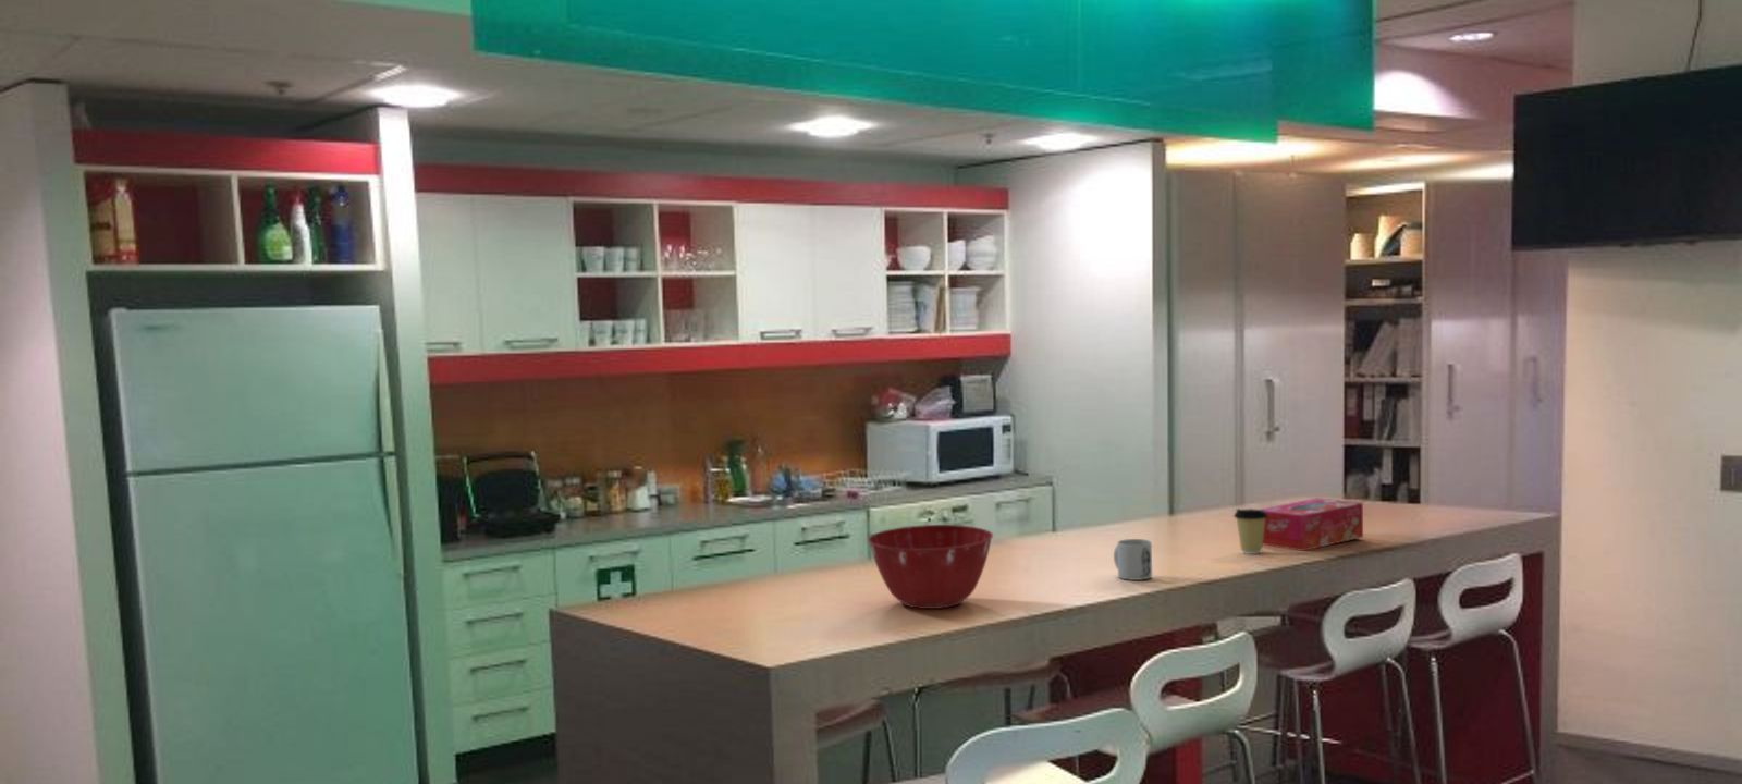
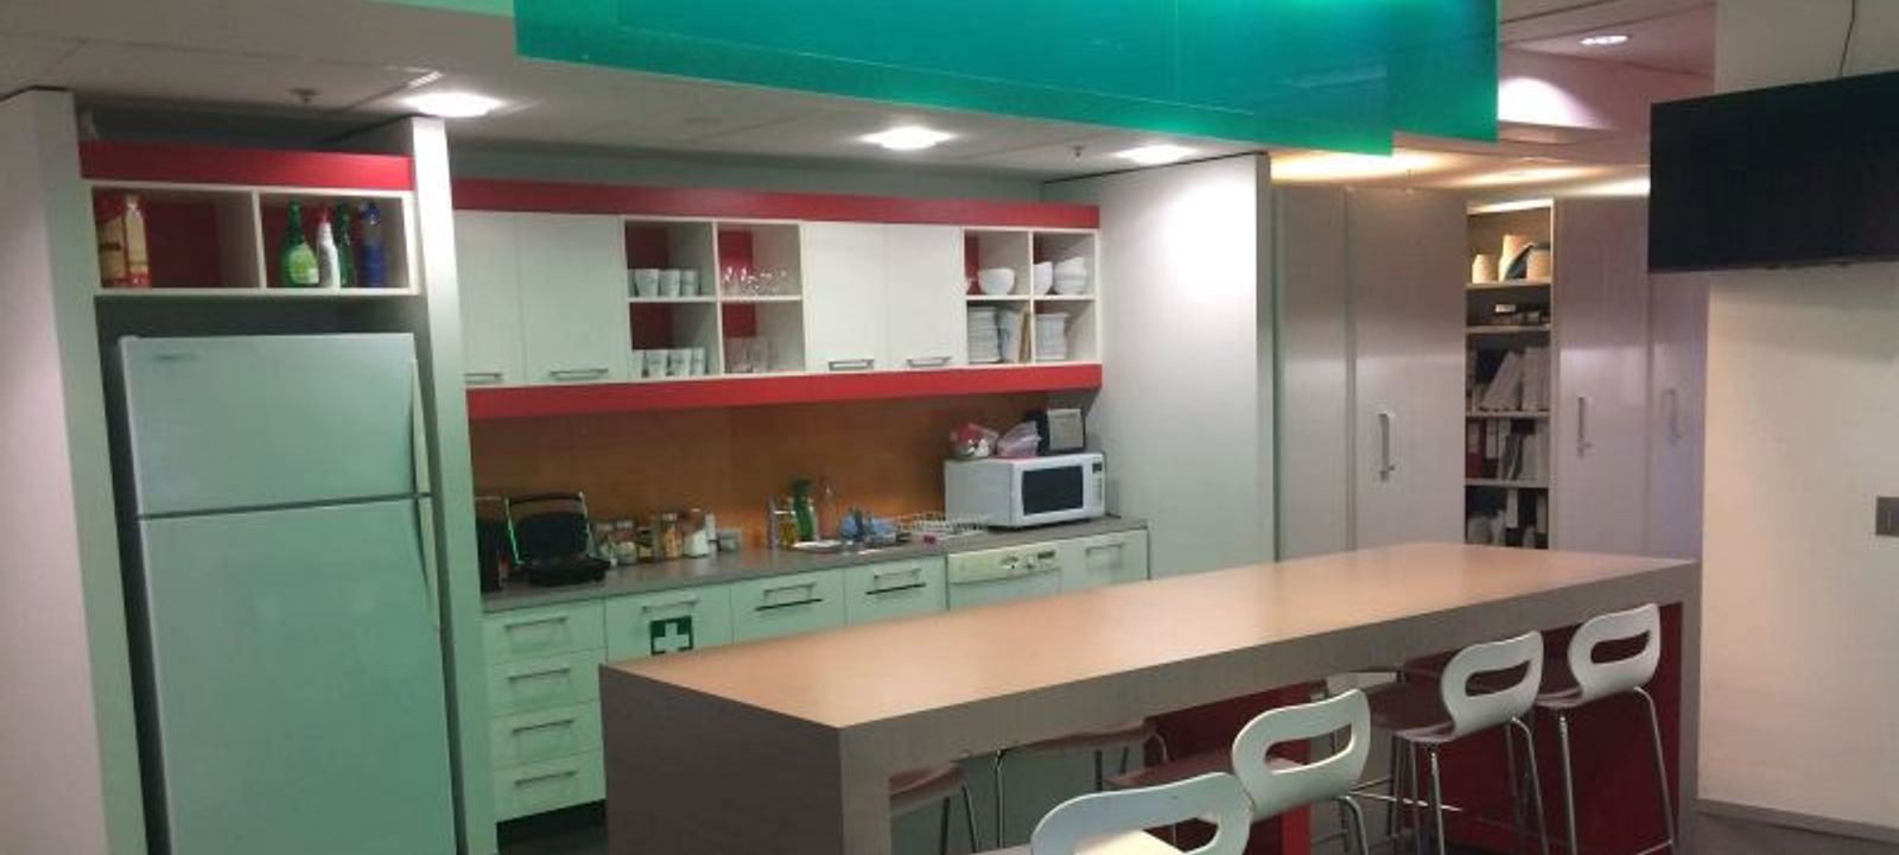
- mixing bowl [867,524,994,610]
- mug [1113,537,1153,582]
- tissue box [1260,496,1364,552]
- coffee cup [1232,507,1268,555]
